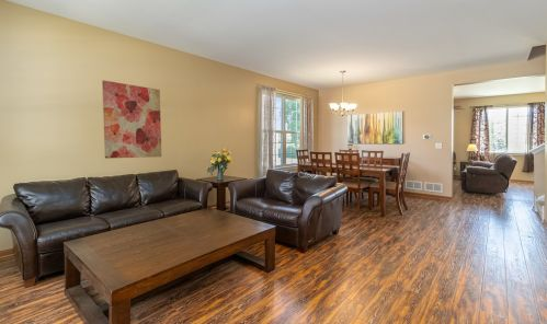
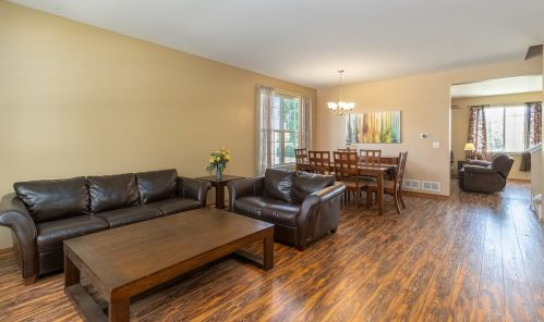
- wall art [101,79,162,160]
